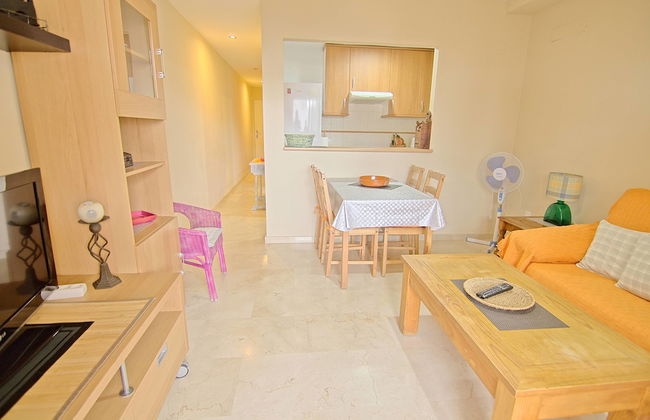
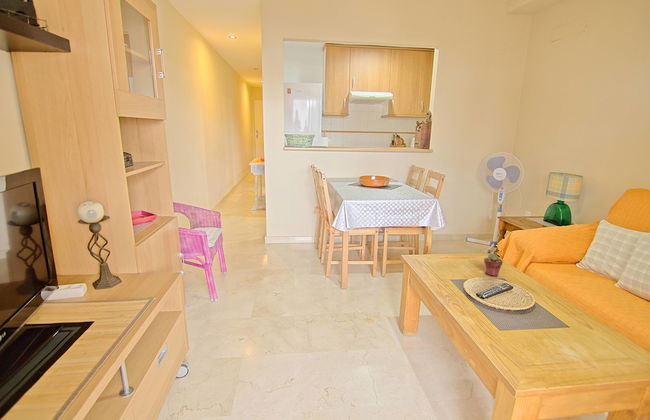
+ potted succulent [483,253,503,277]
